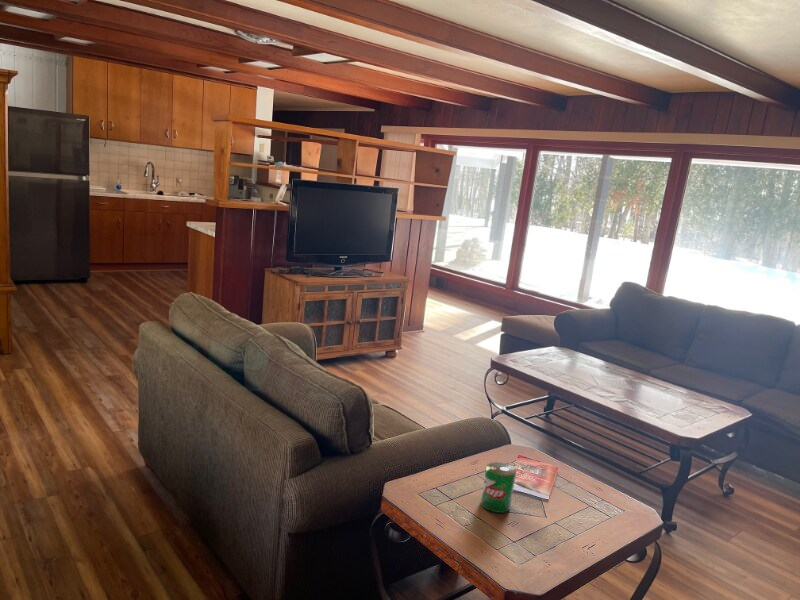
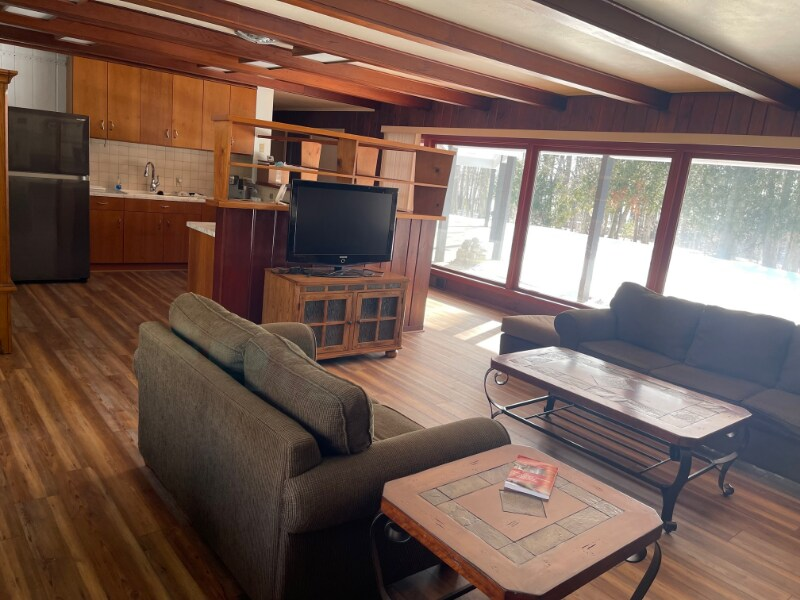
- can [480,461,517,514]
